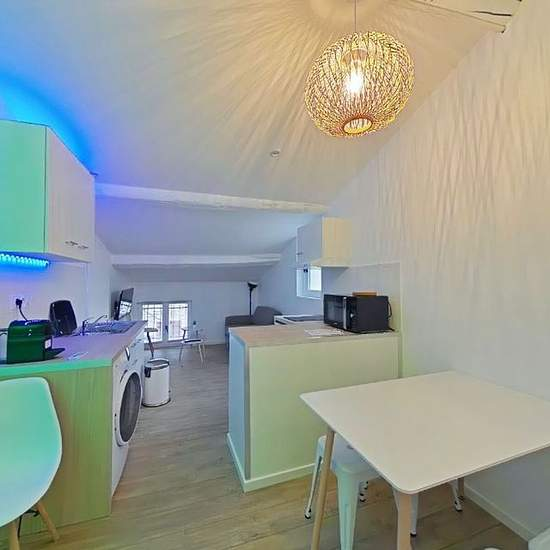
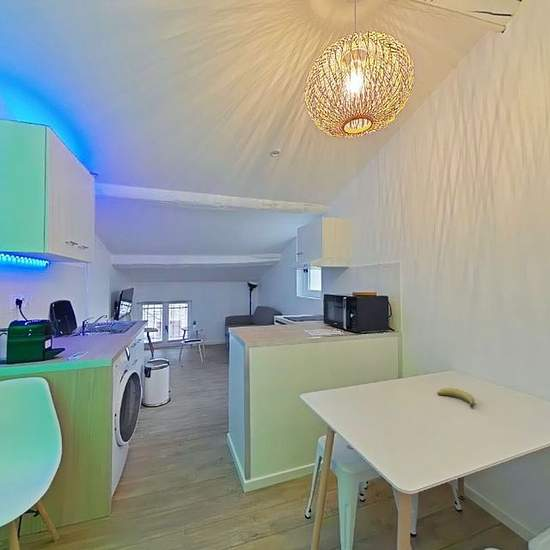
+ fruit [436,387,475,408]
